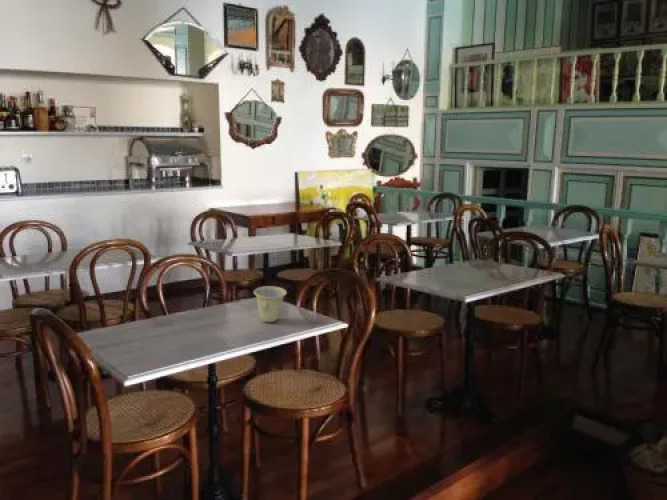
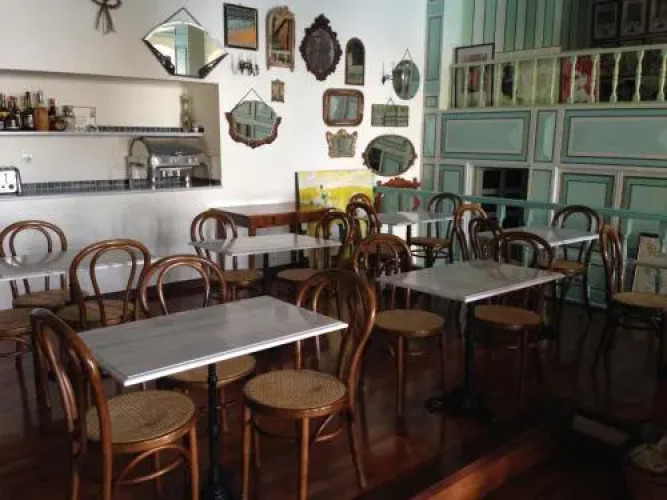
- cup [253,285,288,323]
